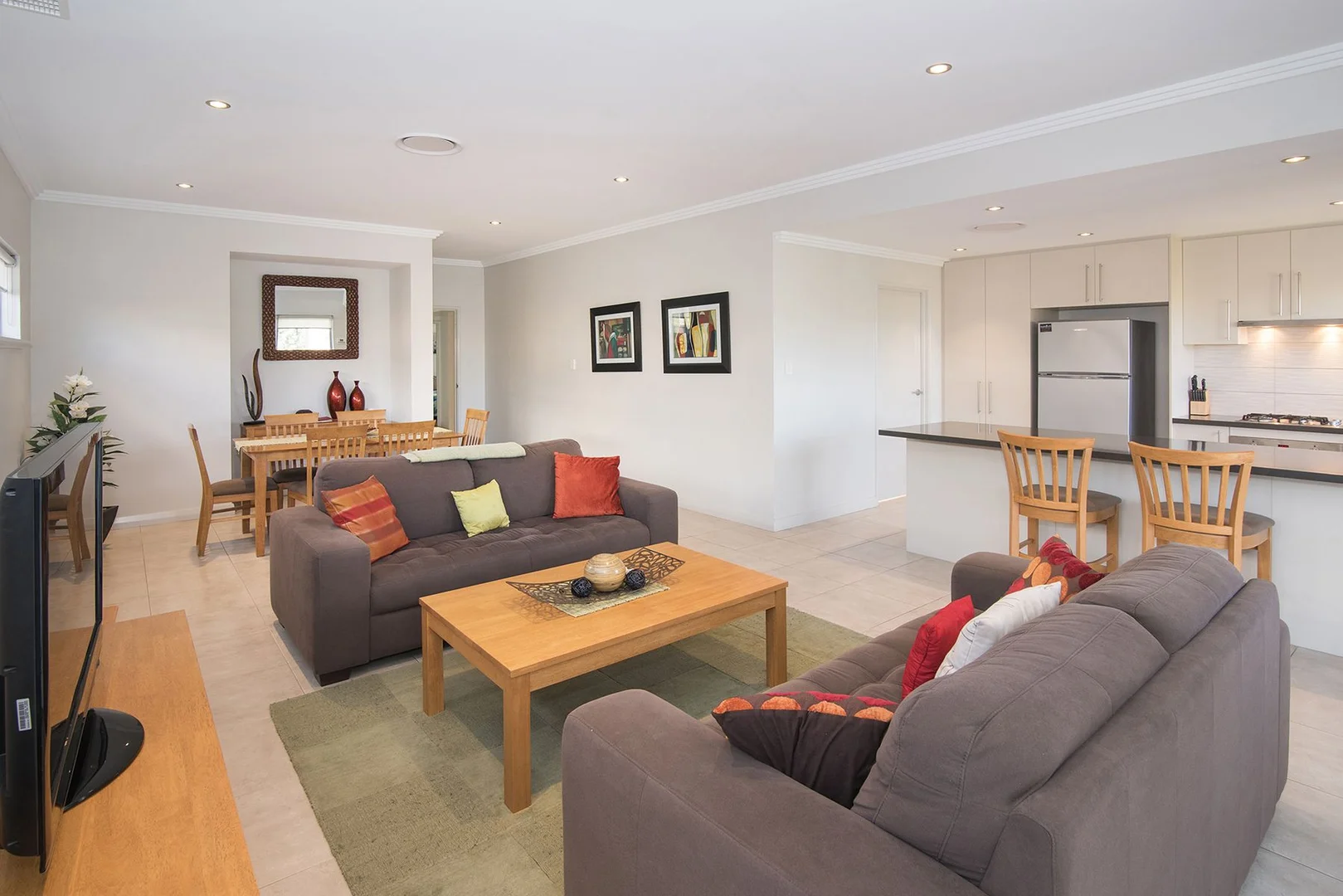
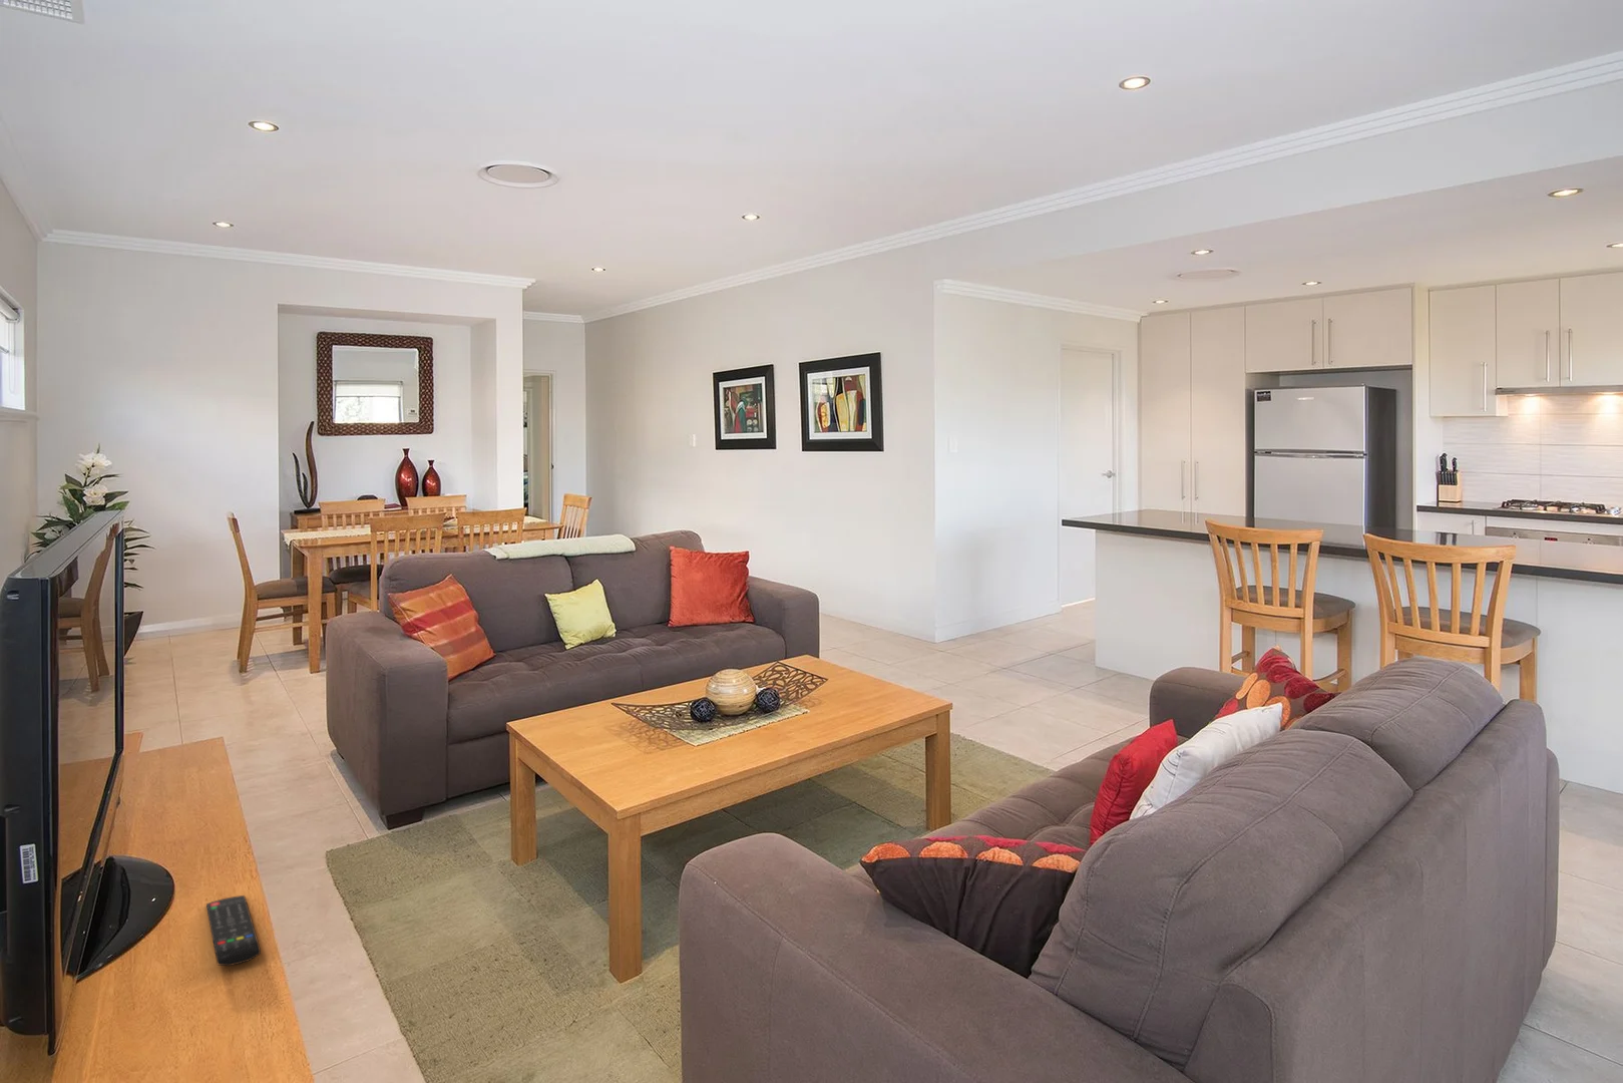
+ remote control [205,894,262,967]
